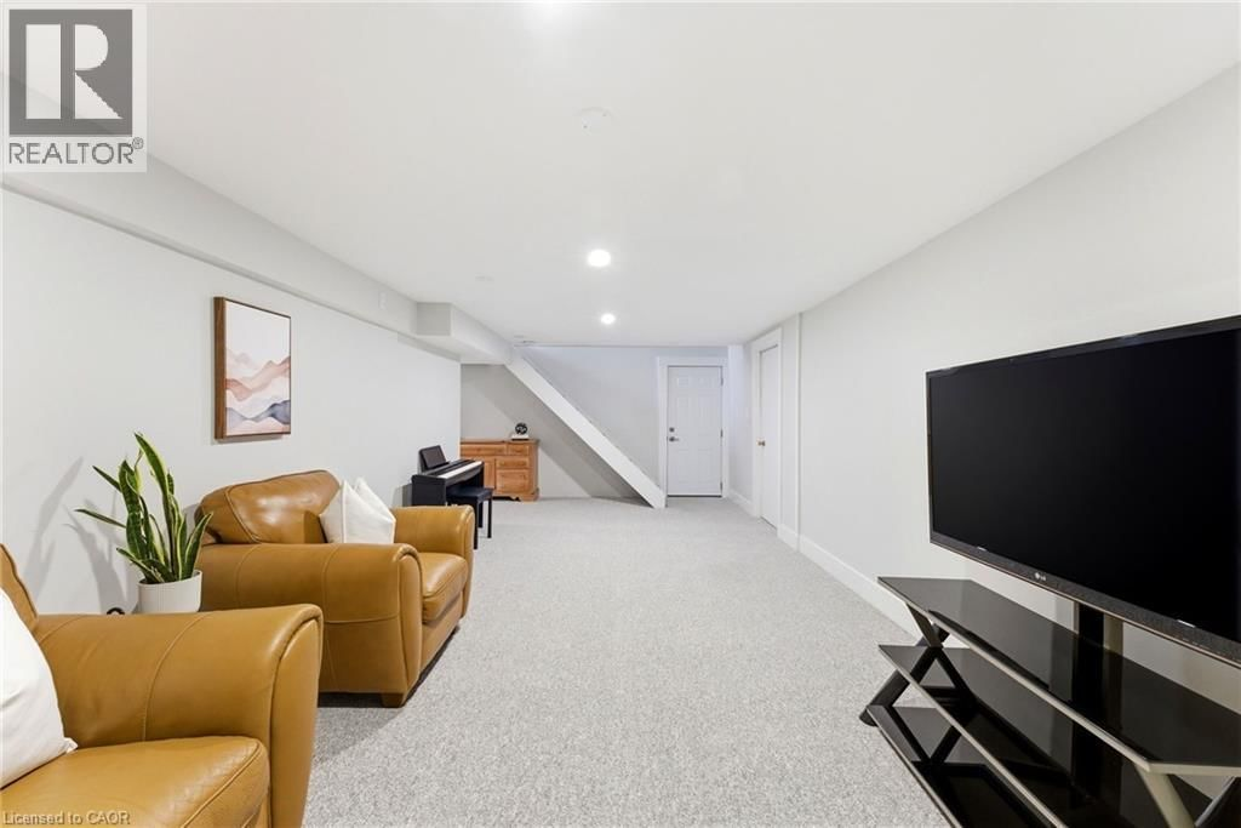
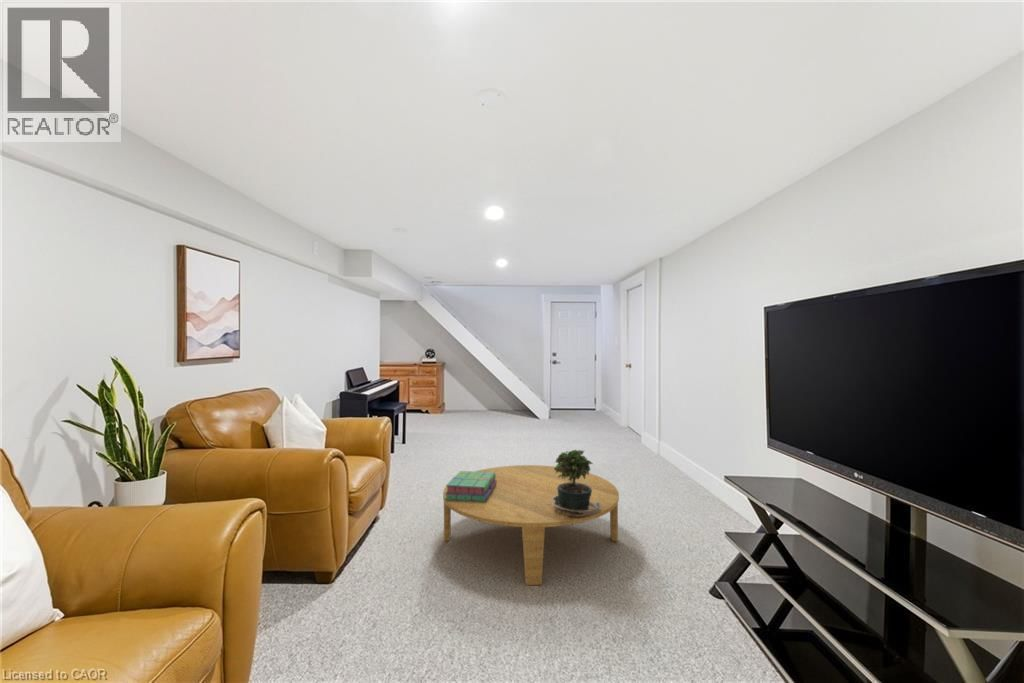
+ coffee table [442,464,620,586]
+ stack of books [445,470,497,502]
+ potted plant [536,448,600,518]
